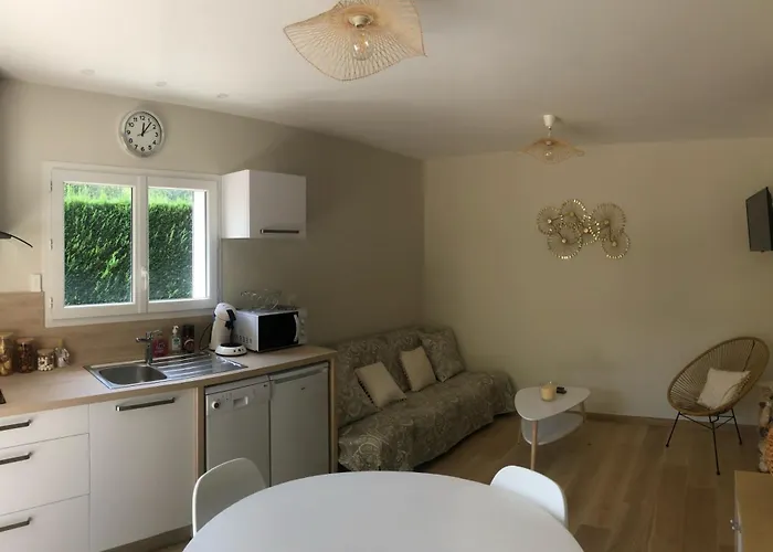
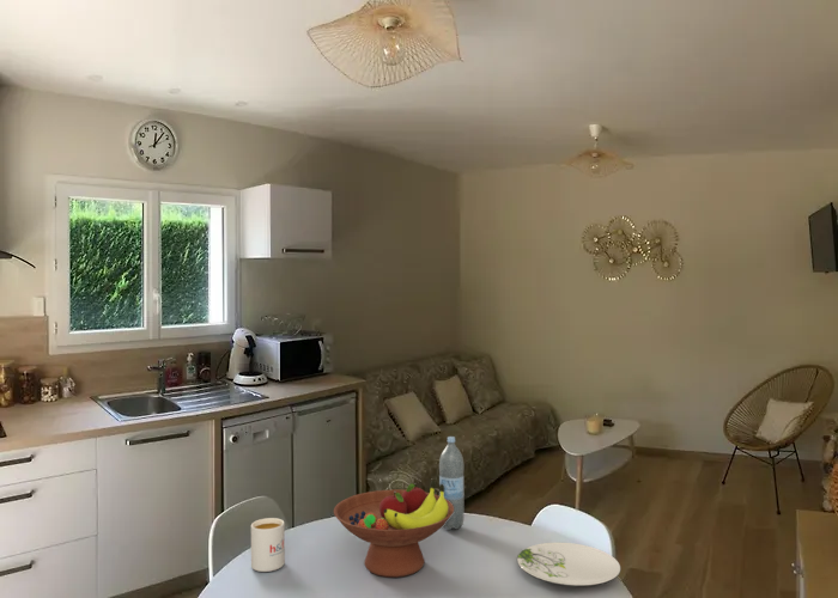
+ fruit bowl [333,480,454,579]
+ water bottle [438,435,466,531]
+ mug [250,517,286,573]
+ plate [516,542,623,587]
